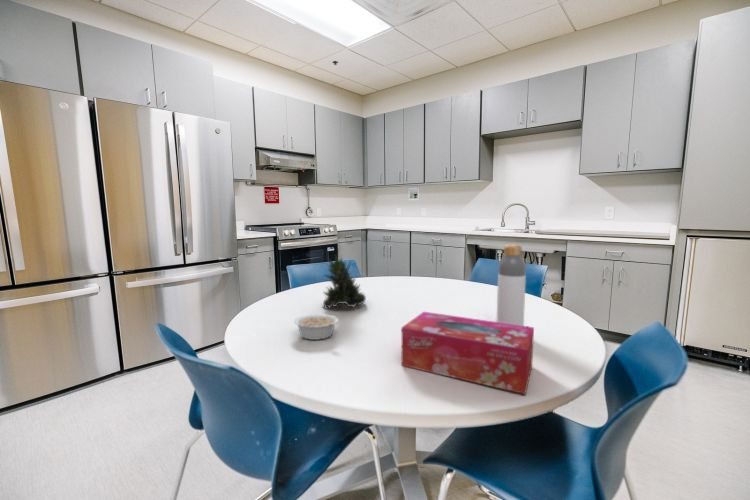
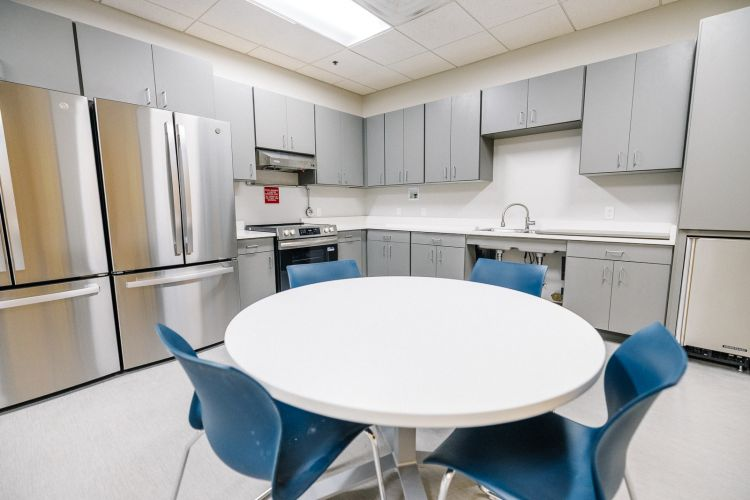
- succulent plant [322,255,367,309]
- tissue box [401,311,535,395]
- legume [293,313,340,341]
- bottle [495,244,527,326]
